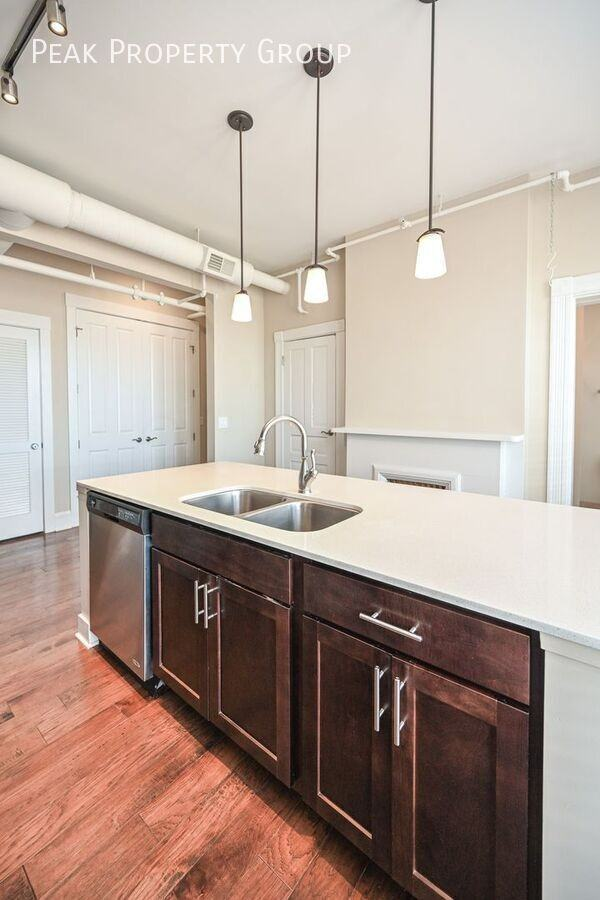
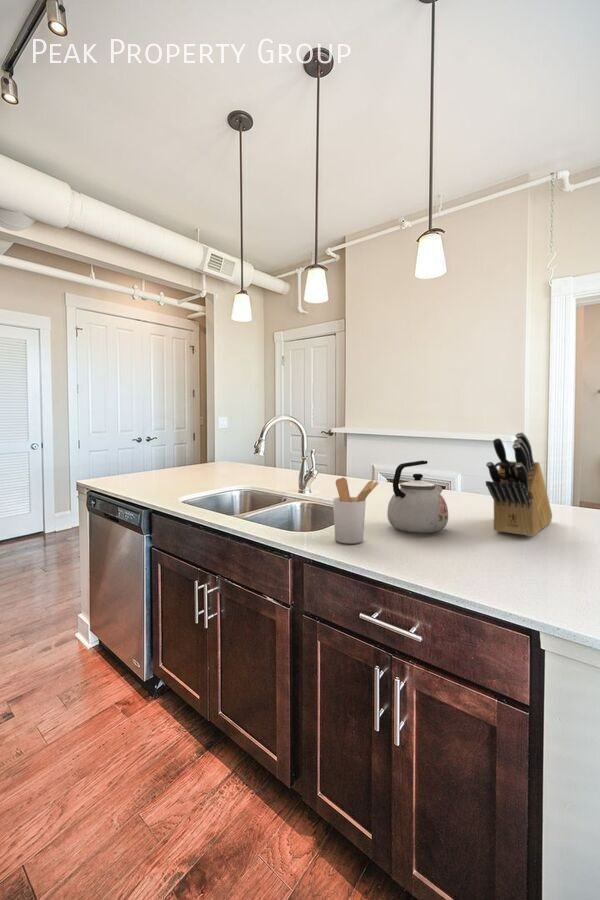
+ knife block [485,431,553,538]
+ utensil holder [332,477,380,544]
+ kettle [386,460,449,534]
